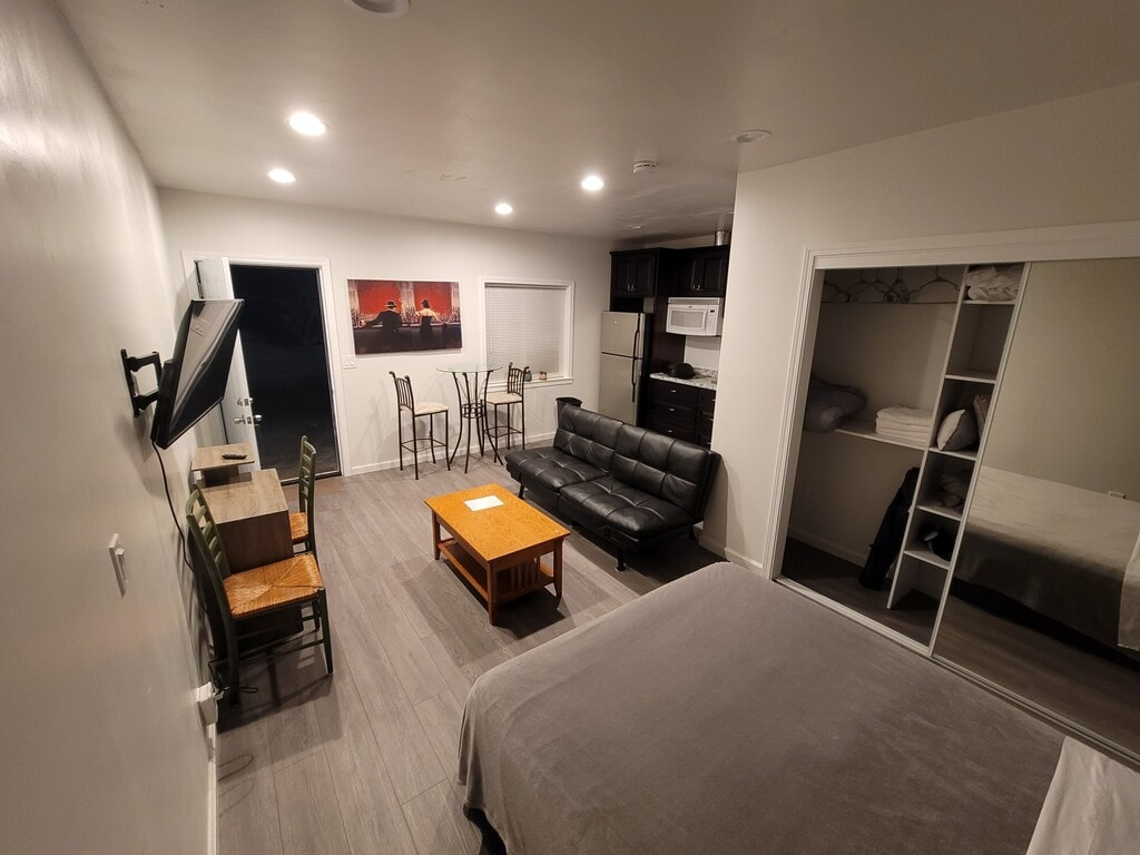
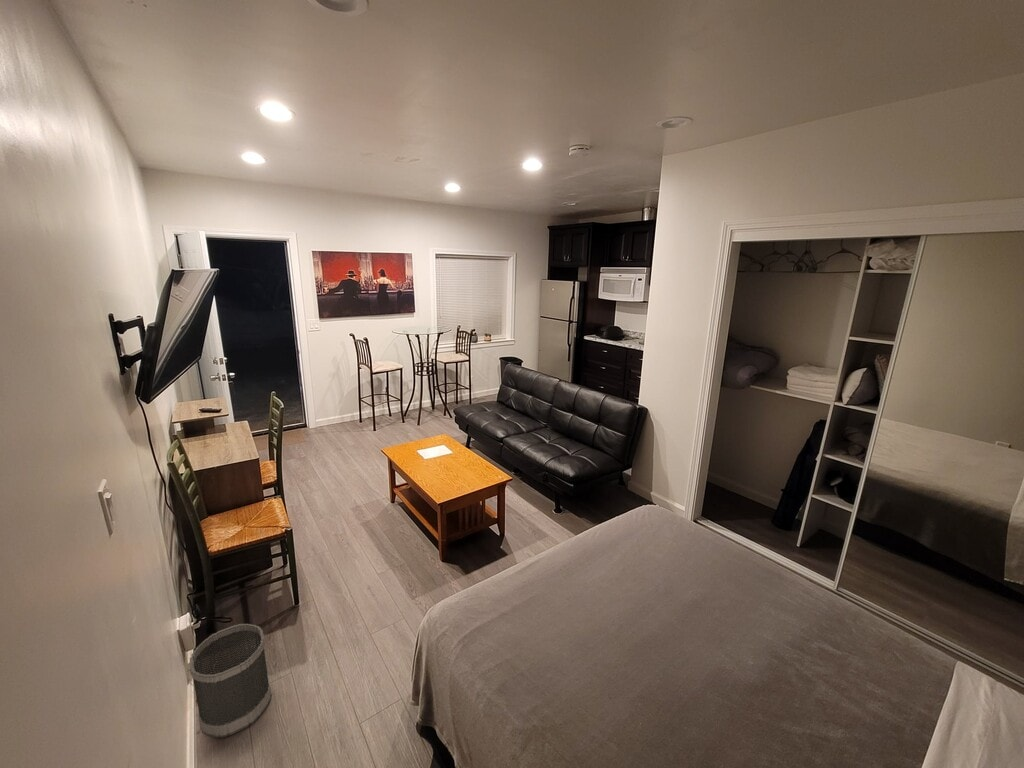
+ wastebasket [189,623,273,739]
